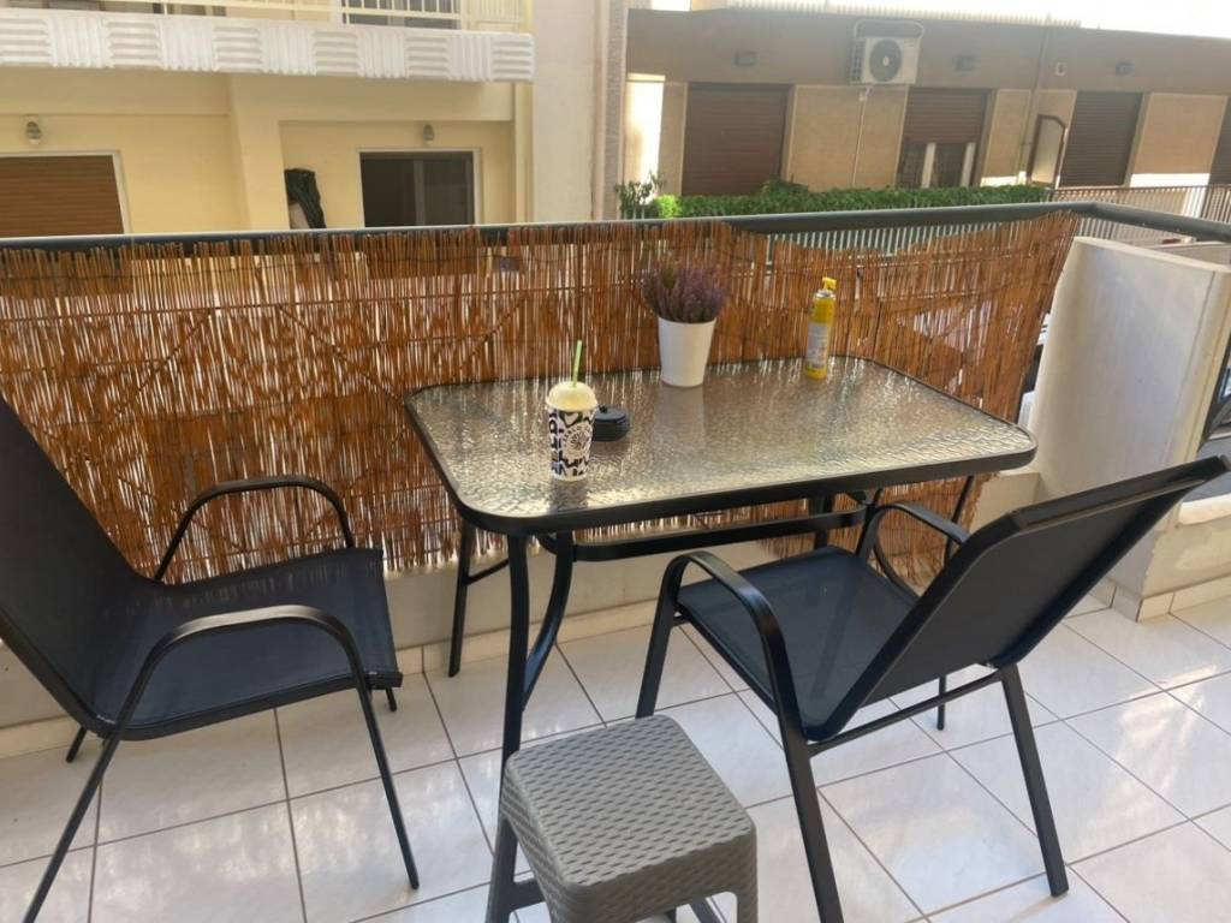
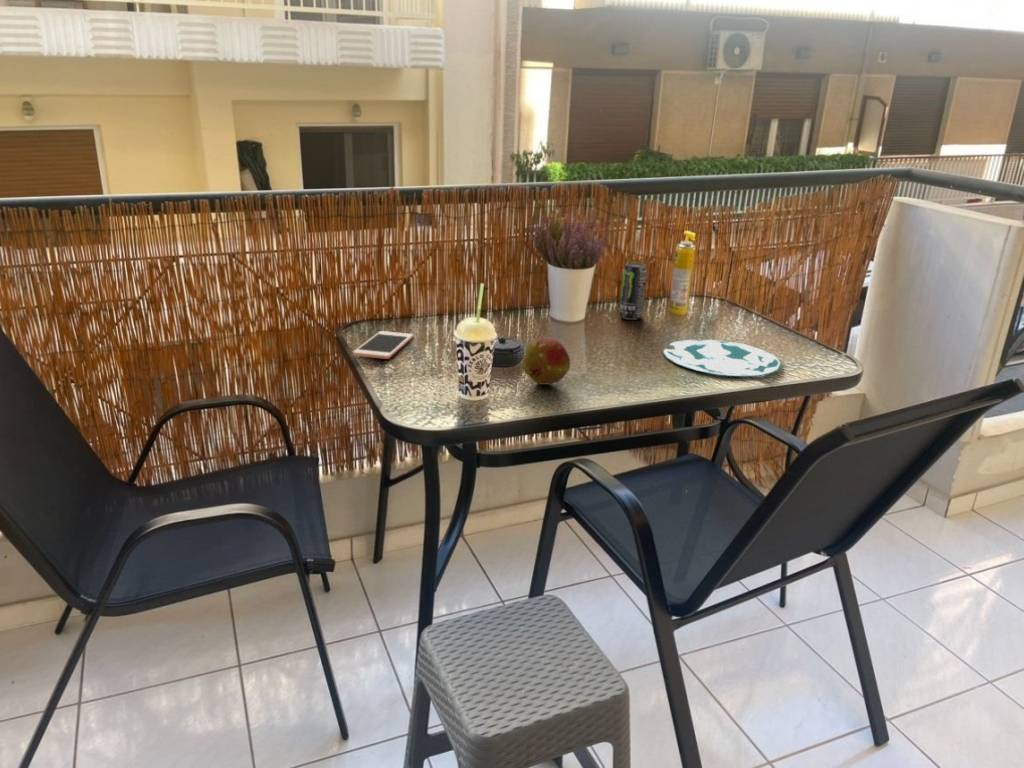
+ cell phone [352,330,414,360]
+ fruit [521,337,571,386]
+ beverage can [618,261,648,321]
+ plate [662,338,782,377]
